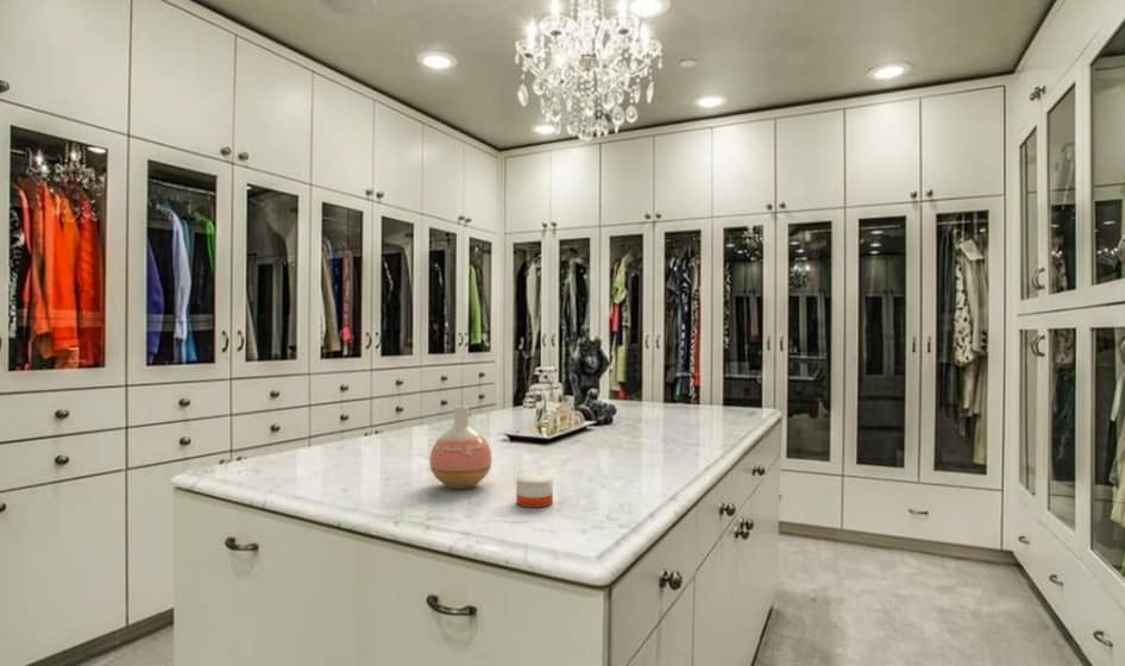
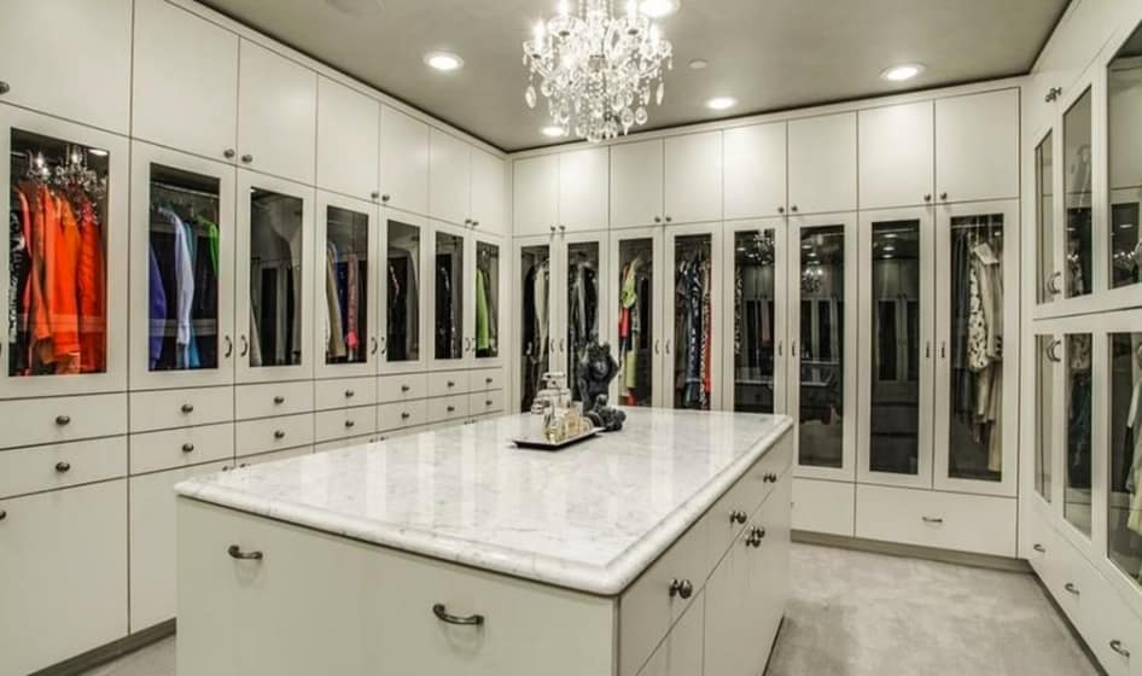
- vase [428,404,494,490]
- candle [515,463,554,509]
